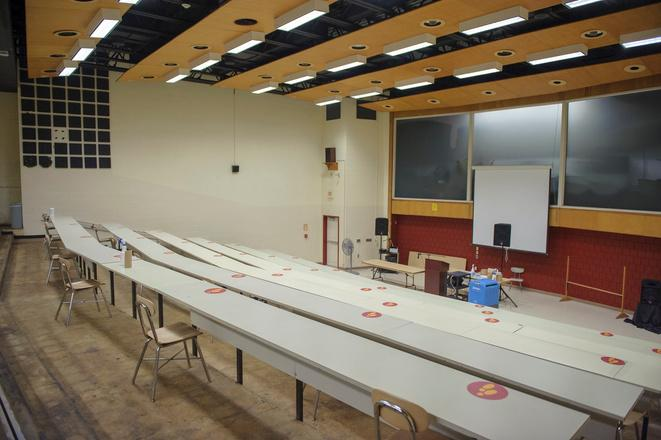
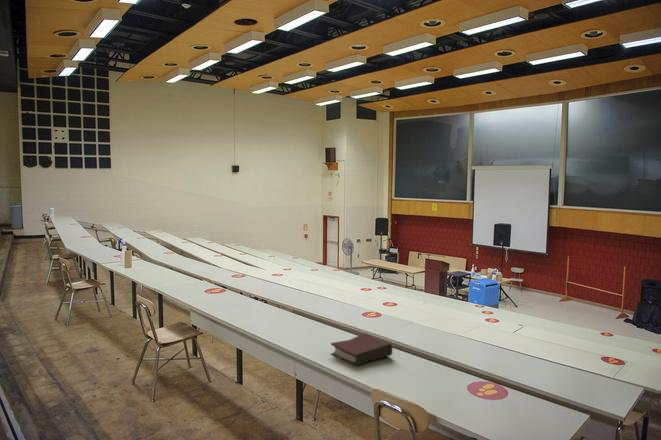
+ hardback book [330,332,394,367]
